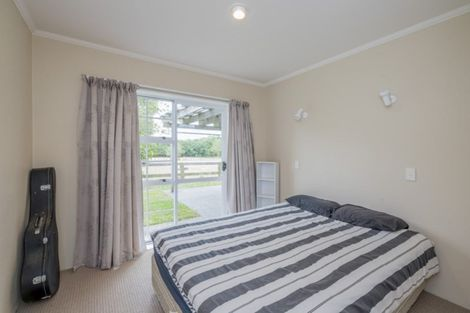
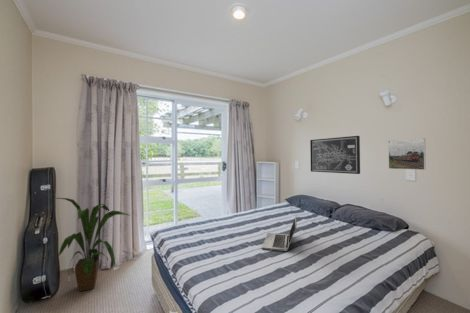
+ laptop [261,216,297,252]
+ wall art [309,135,361,175]
+ house plant [55,197,131,292]
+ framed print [387,137,427,171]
